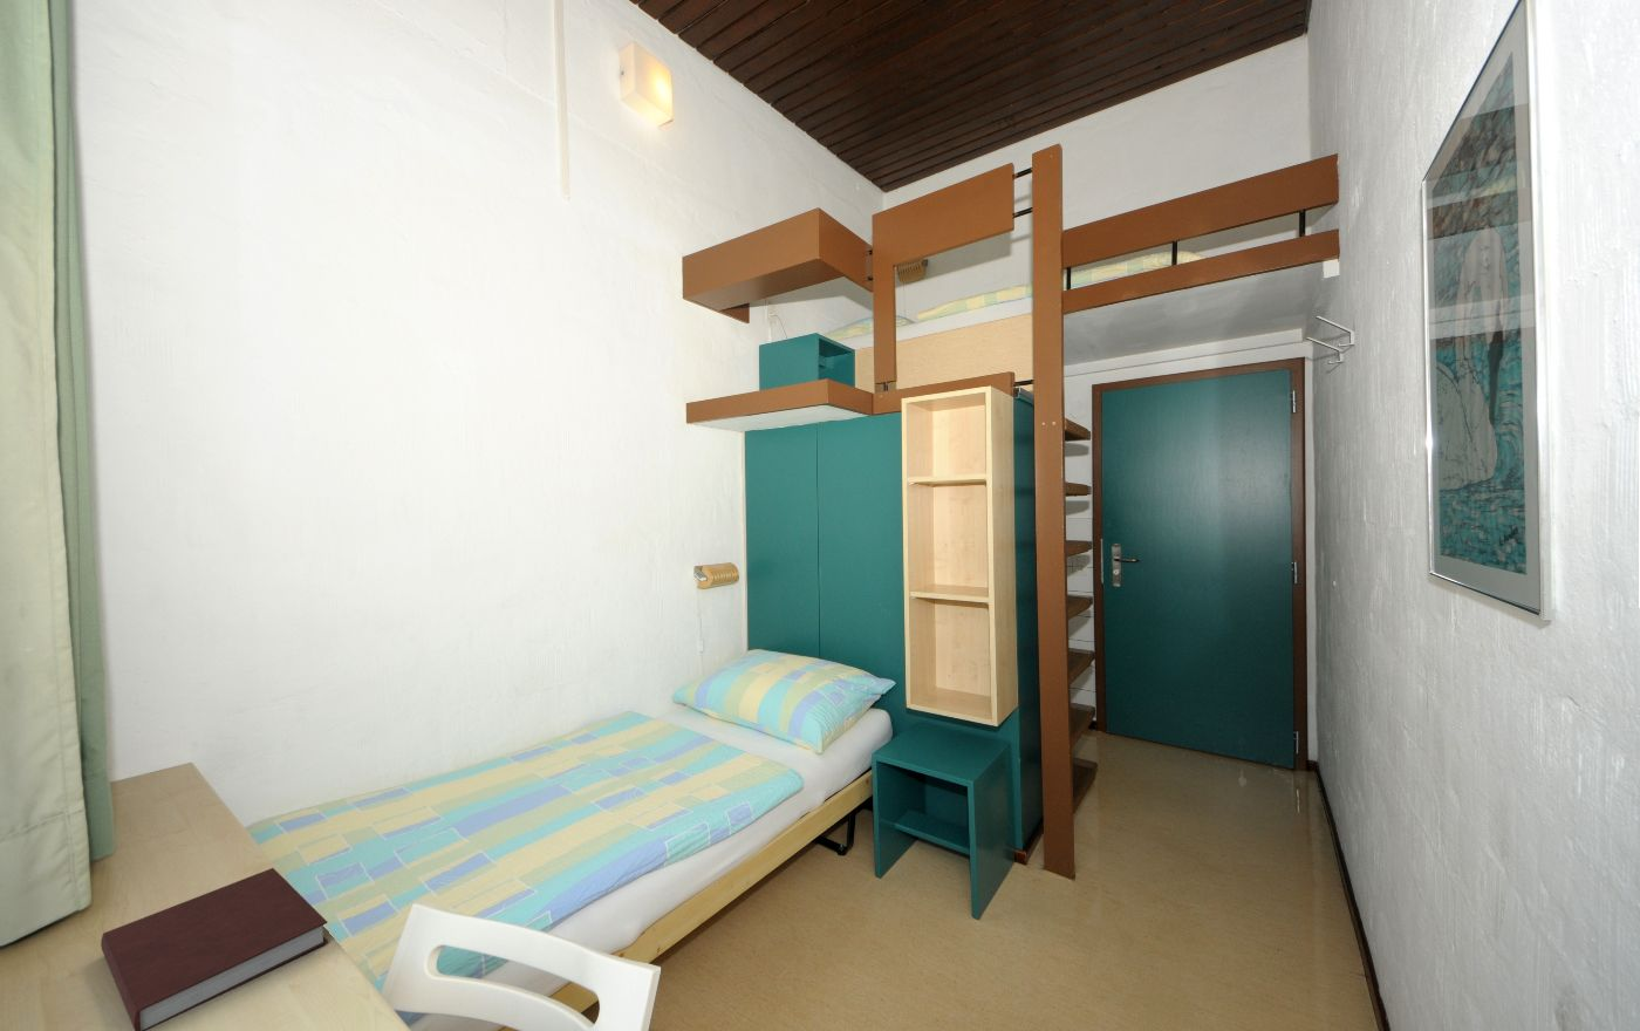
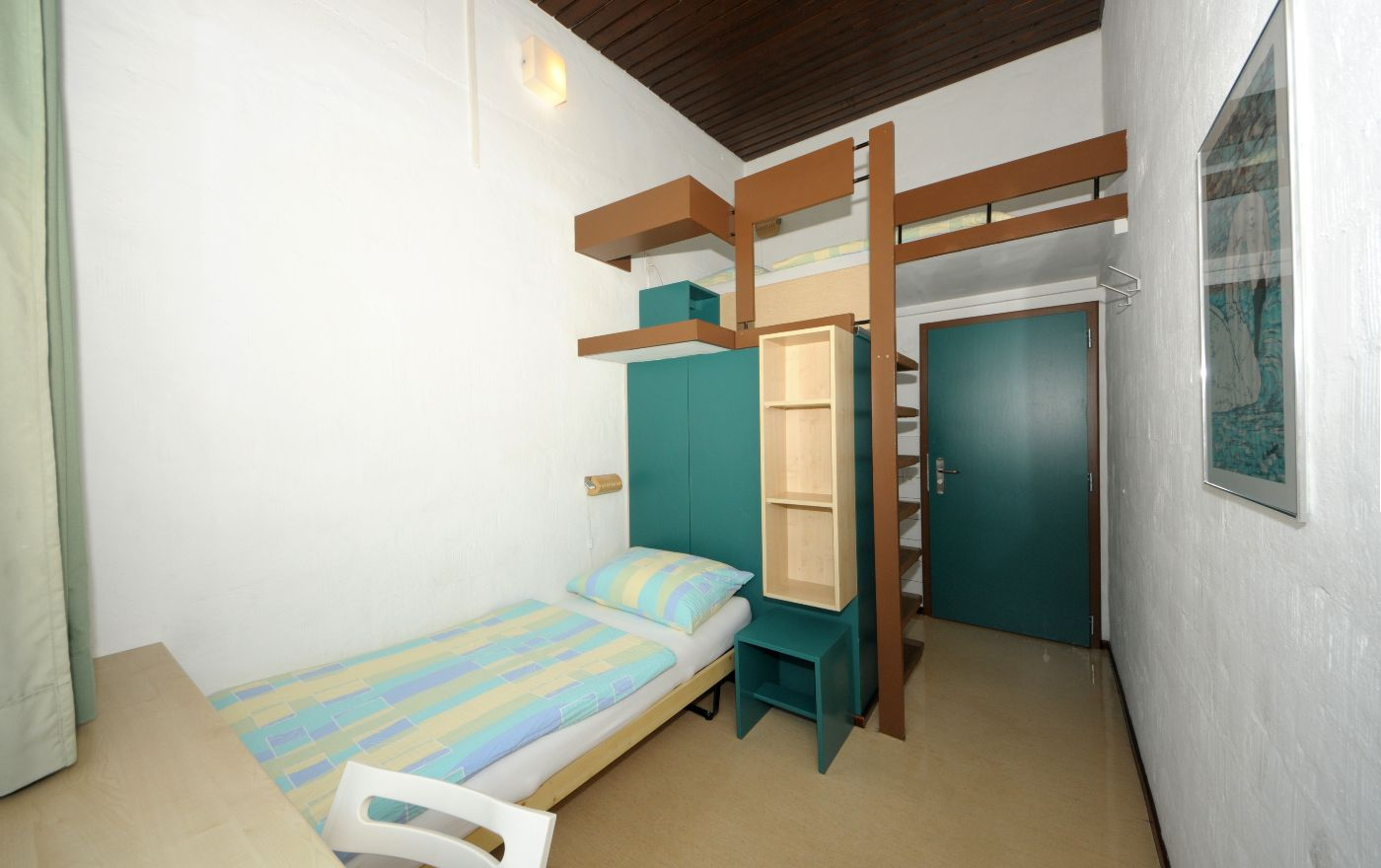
- notebook [100,867,329,1031]
